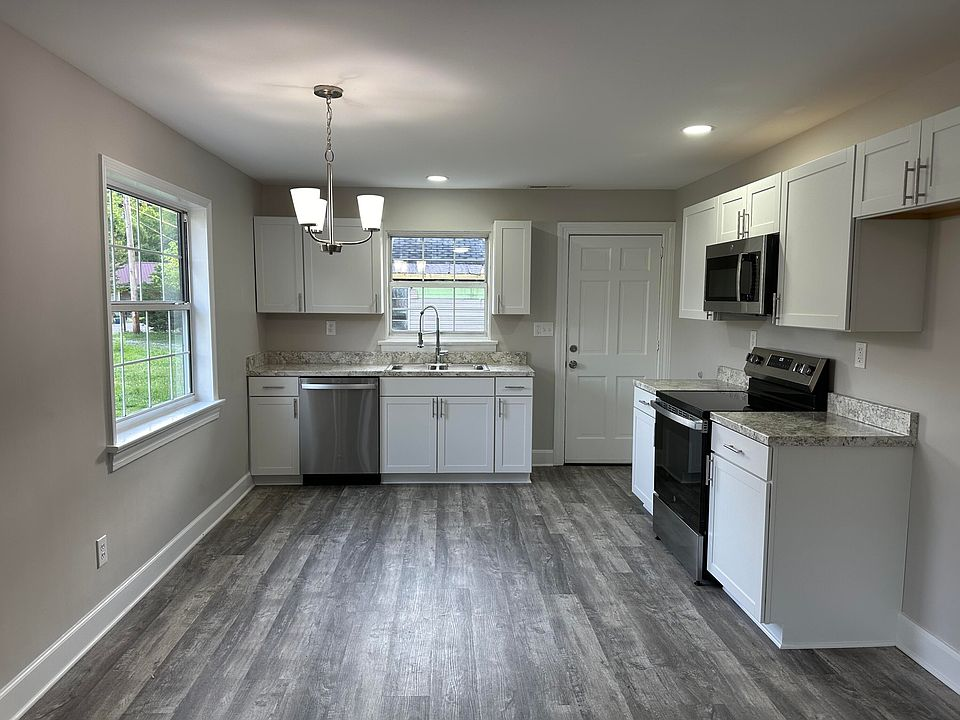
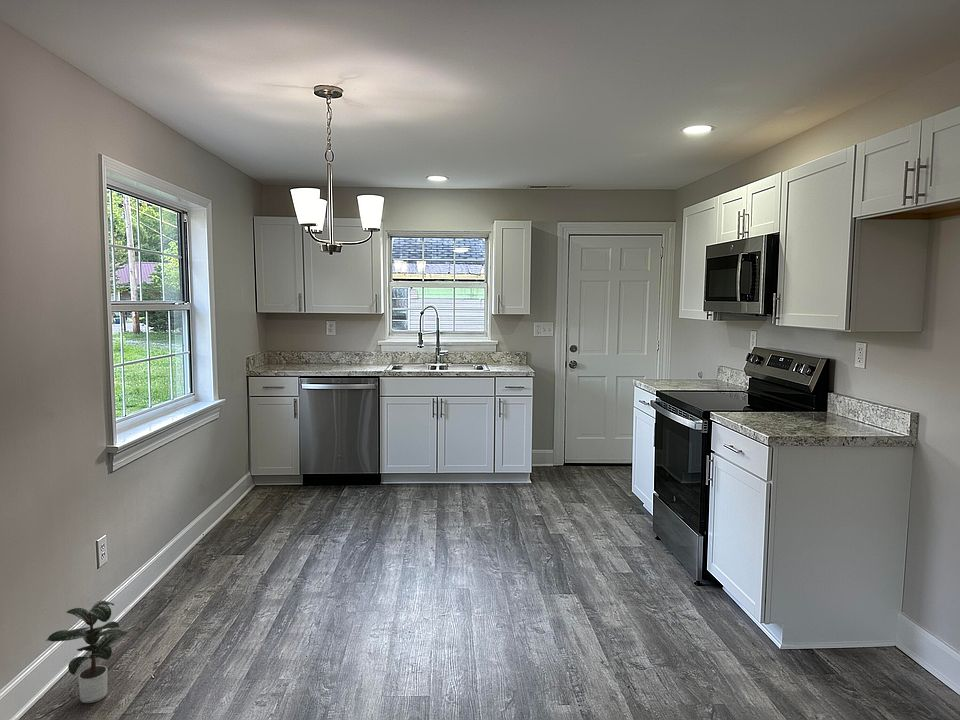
+ potted plant [45,600,131,704]
